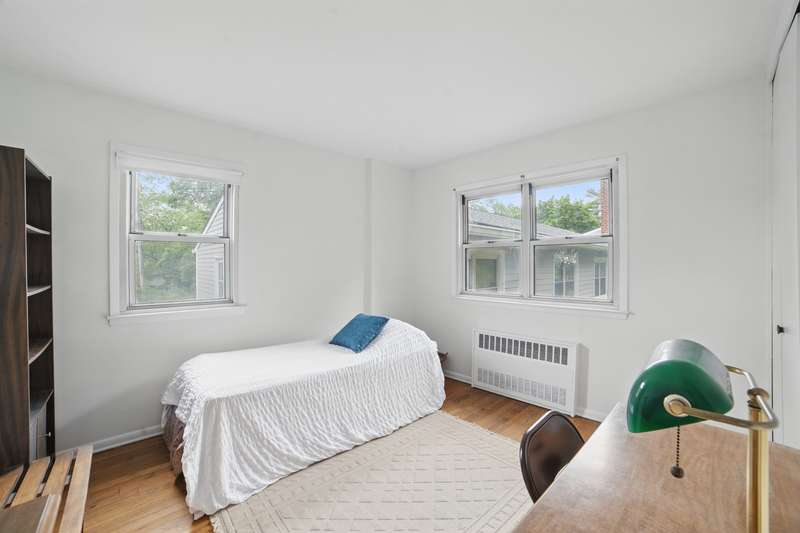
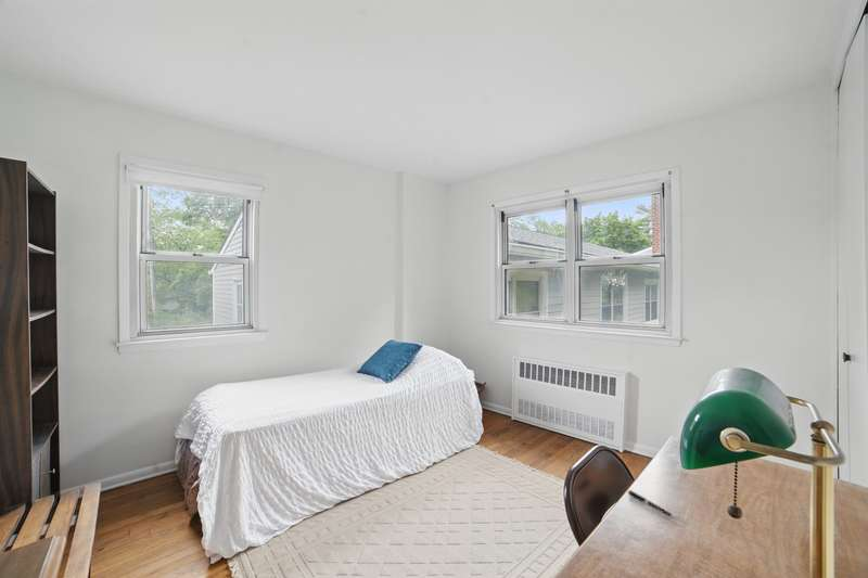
+ pen [627,489,679,521]
